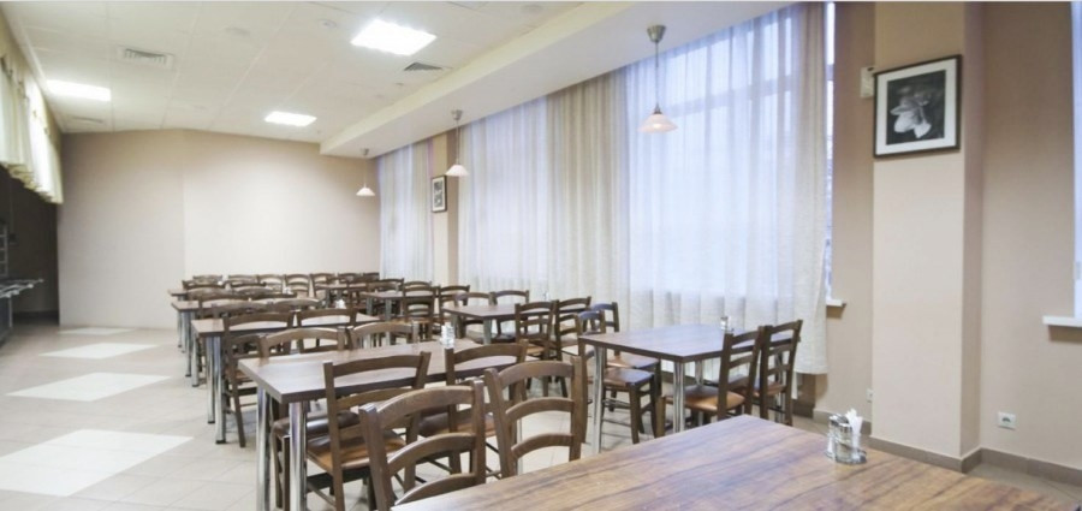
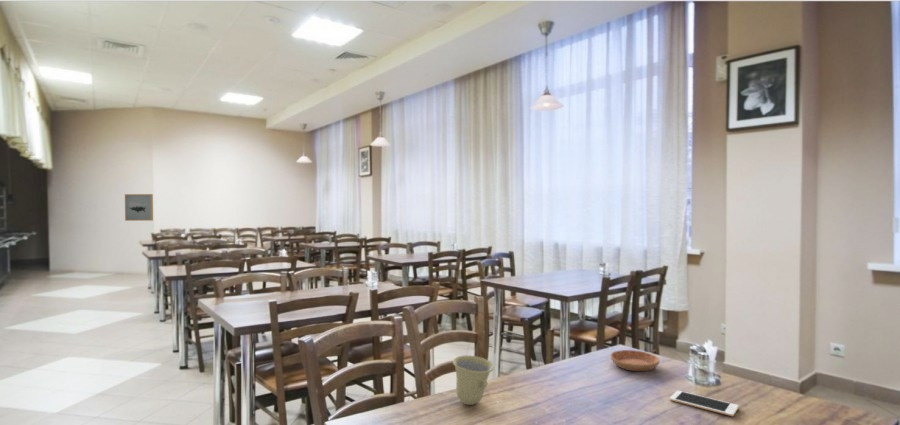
+ saucer [609,349,661,372]
+ cell phone [669,390,740,417]
+ cup [452,355,495,406]
+ wall art [124,193,154,222]
